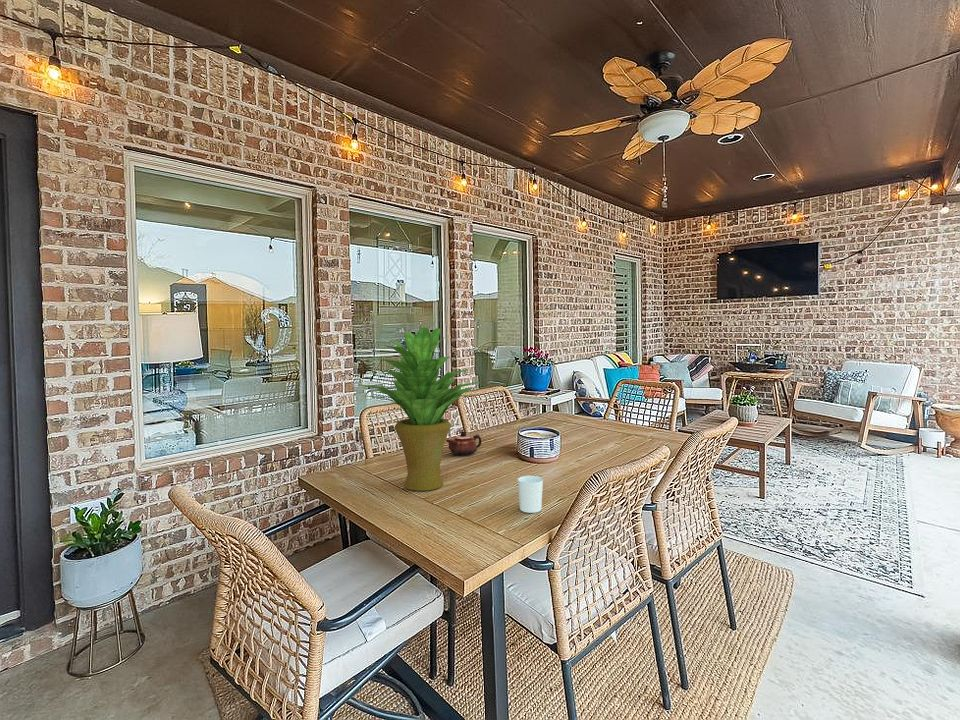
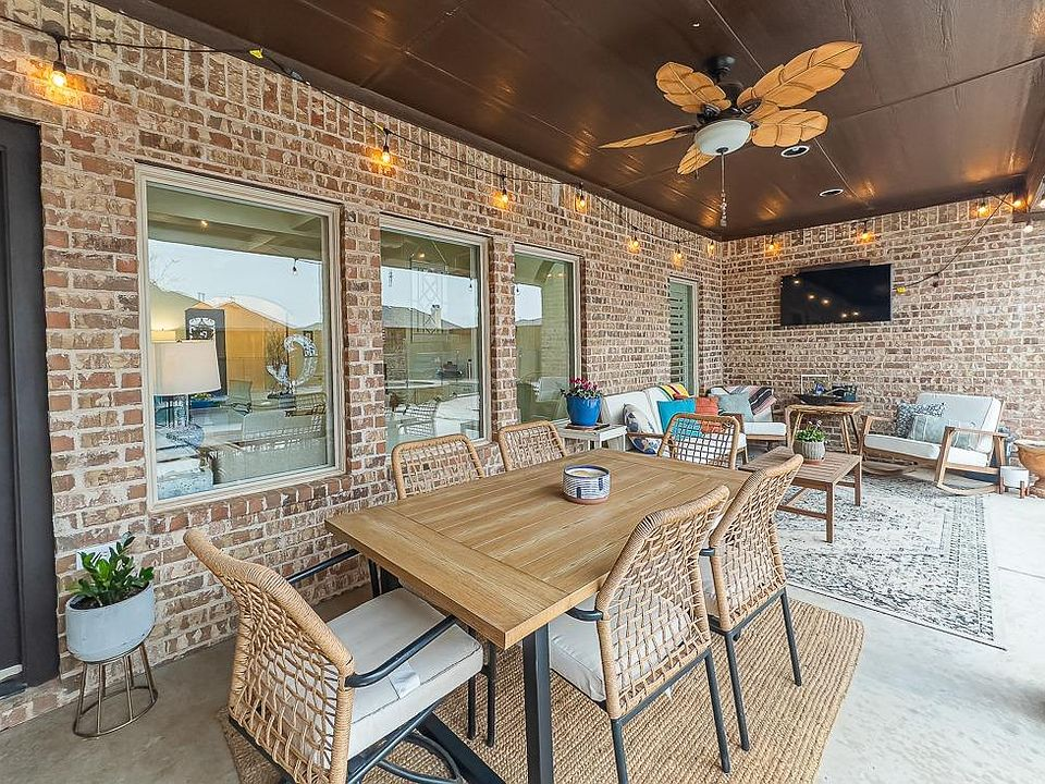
- teapot [445,430,483,456]
- potted plant [358,327,482,492]
- cup [517,475,544,514]
